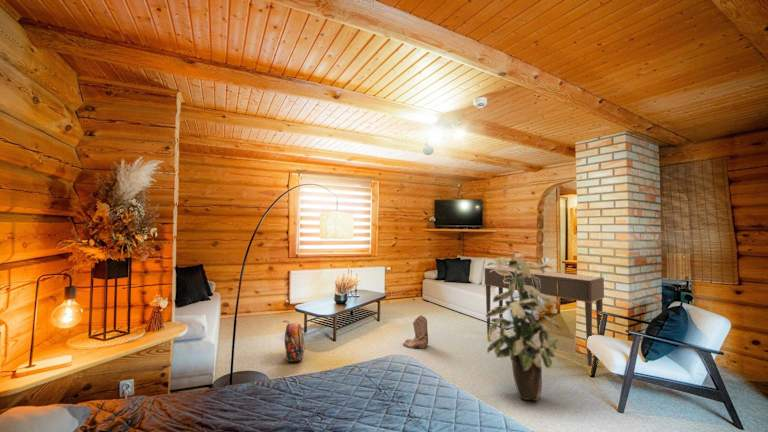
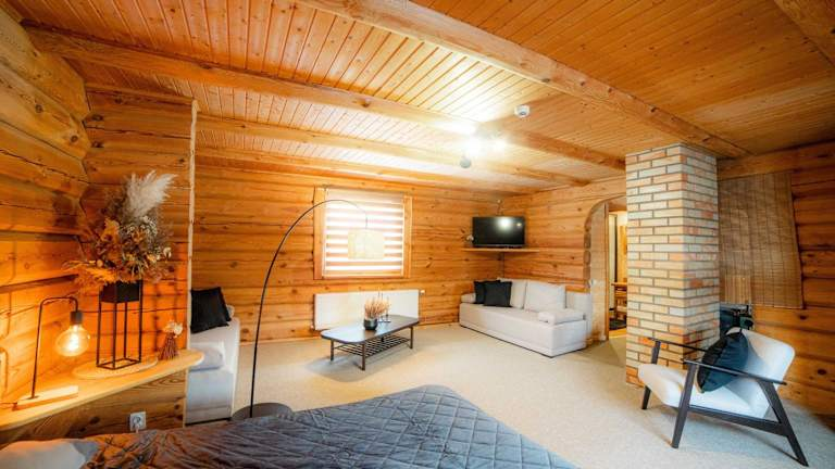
- boots [402,314,429,350]
- console table [484,266,605,376]
- backpack [282,320,306,363]
- indoor plant [485,253,563,402]
